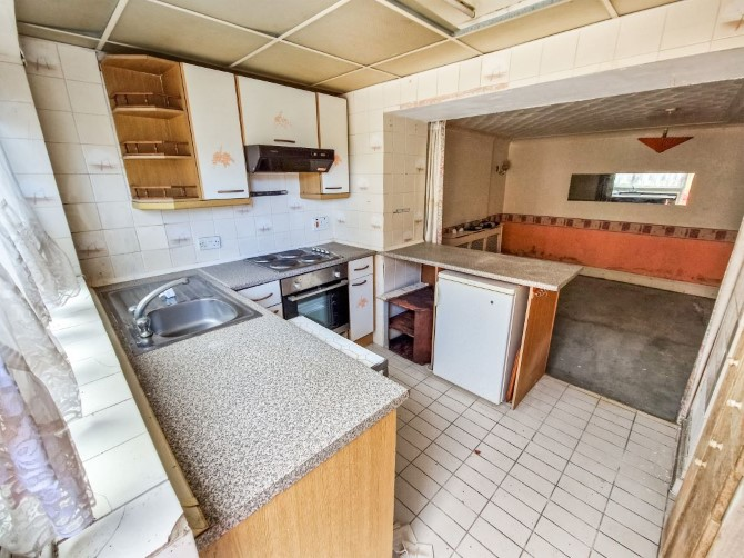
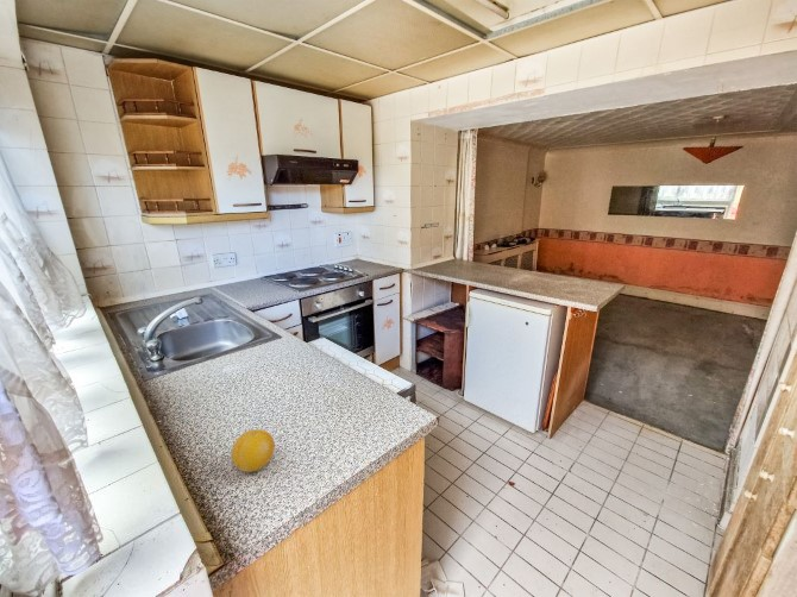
+ fruit [230,428,276,473]
